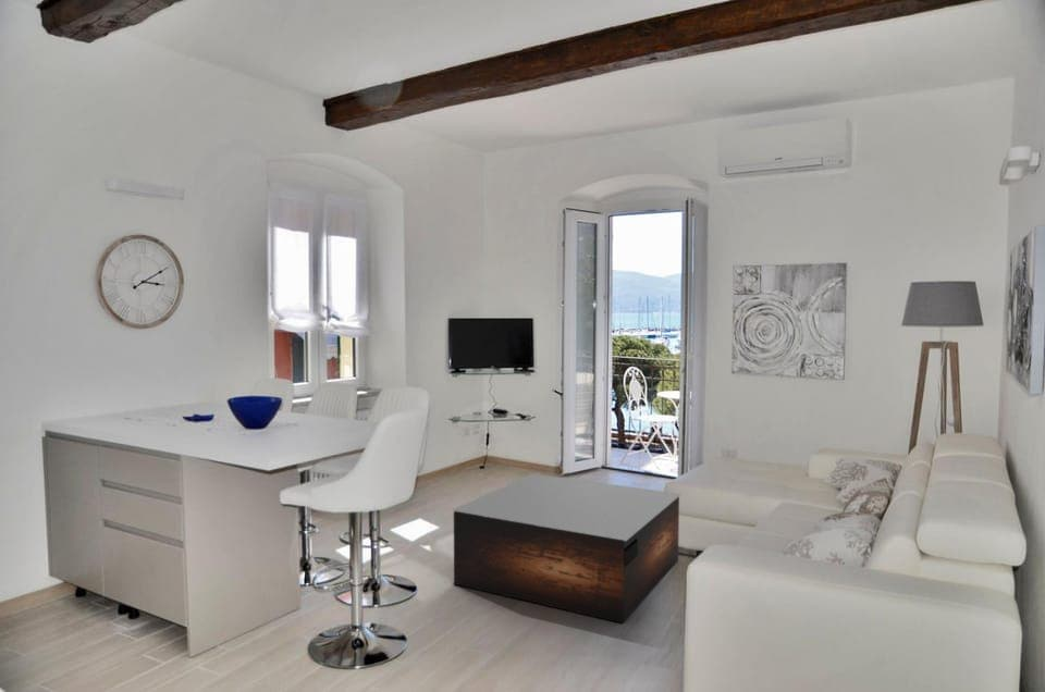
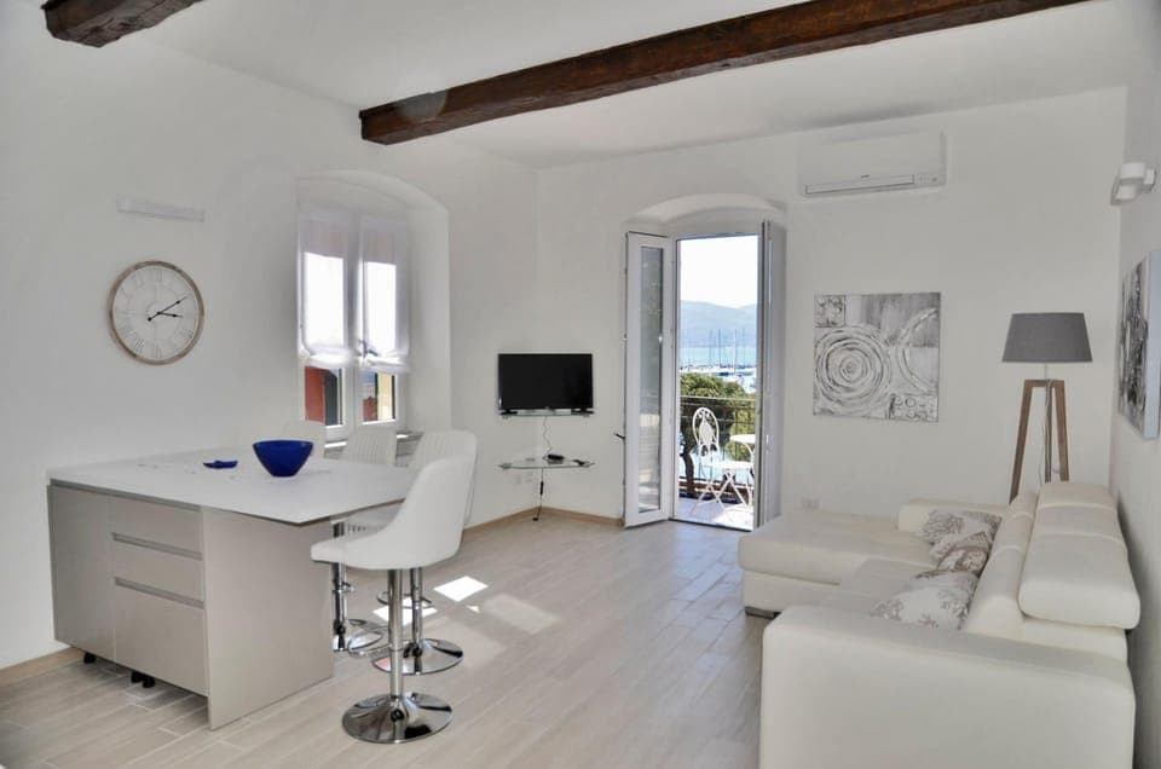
- coffee table [452,472,683,625]
